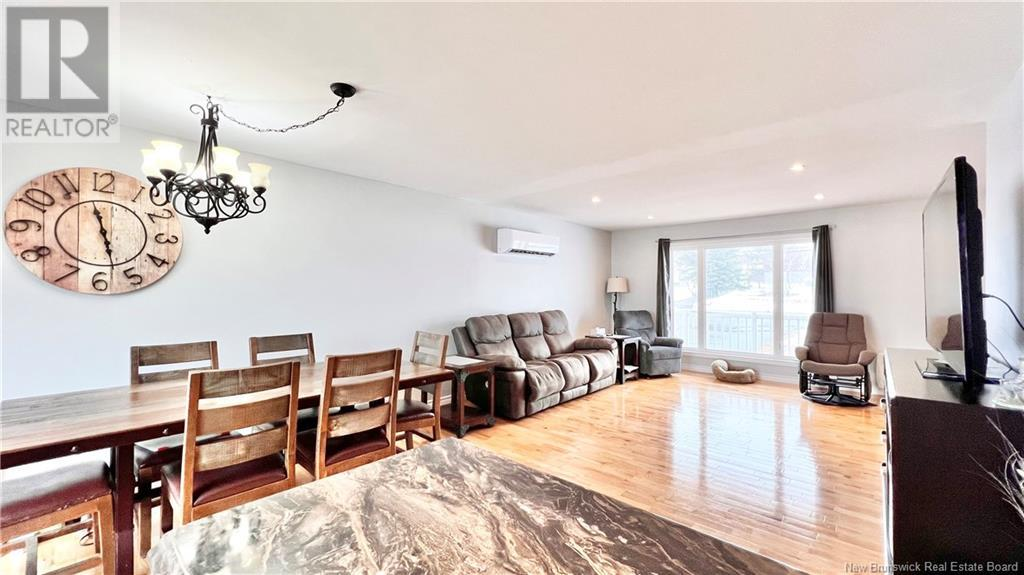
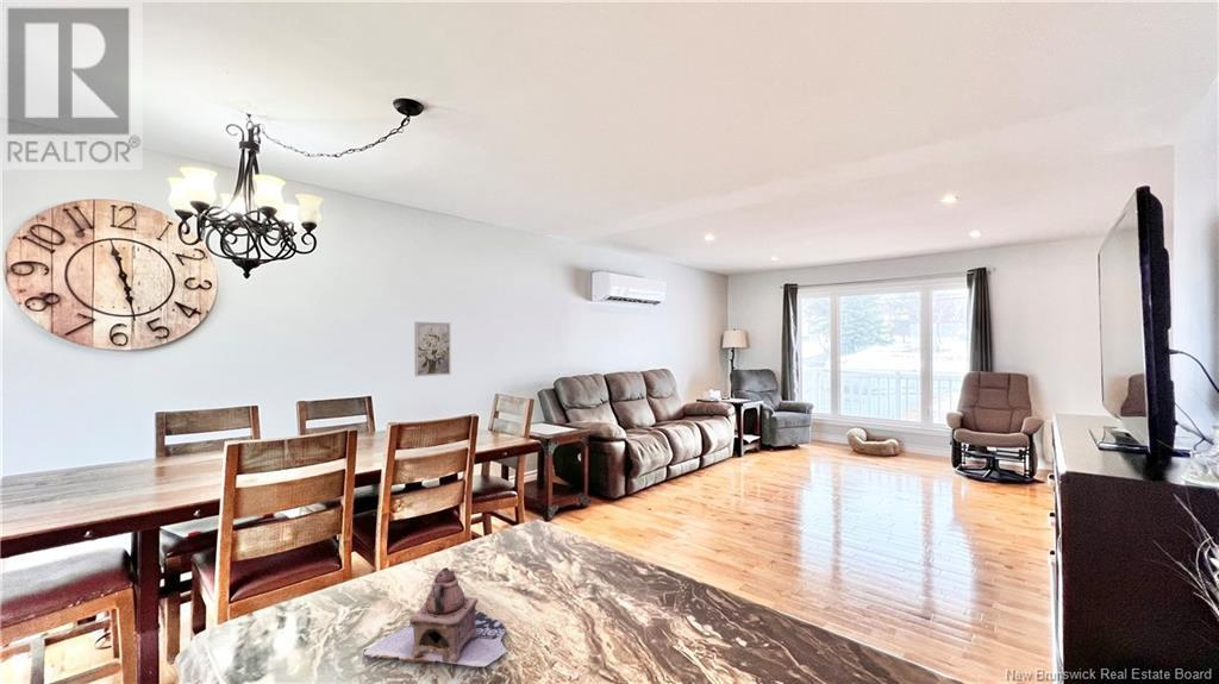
+ wall art [413,320,451,377]
+ teapot [362,566,508,669]
